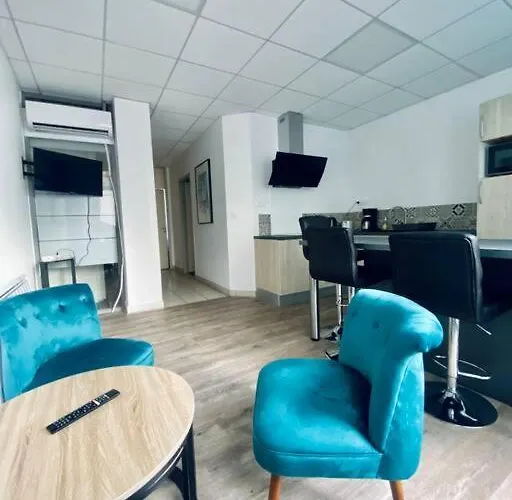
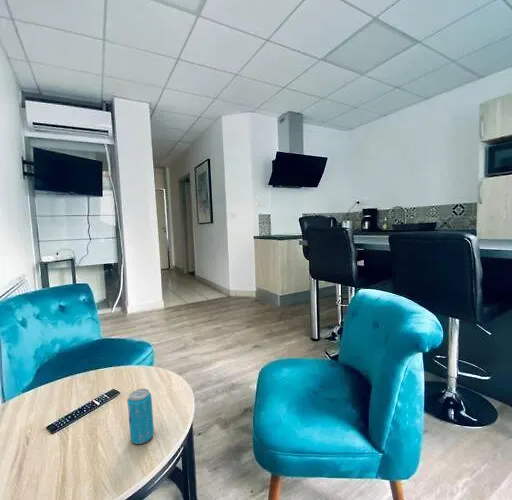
+ beverage can [126,388,155,445]
